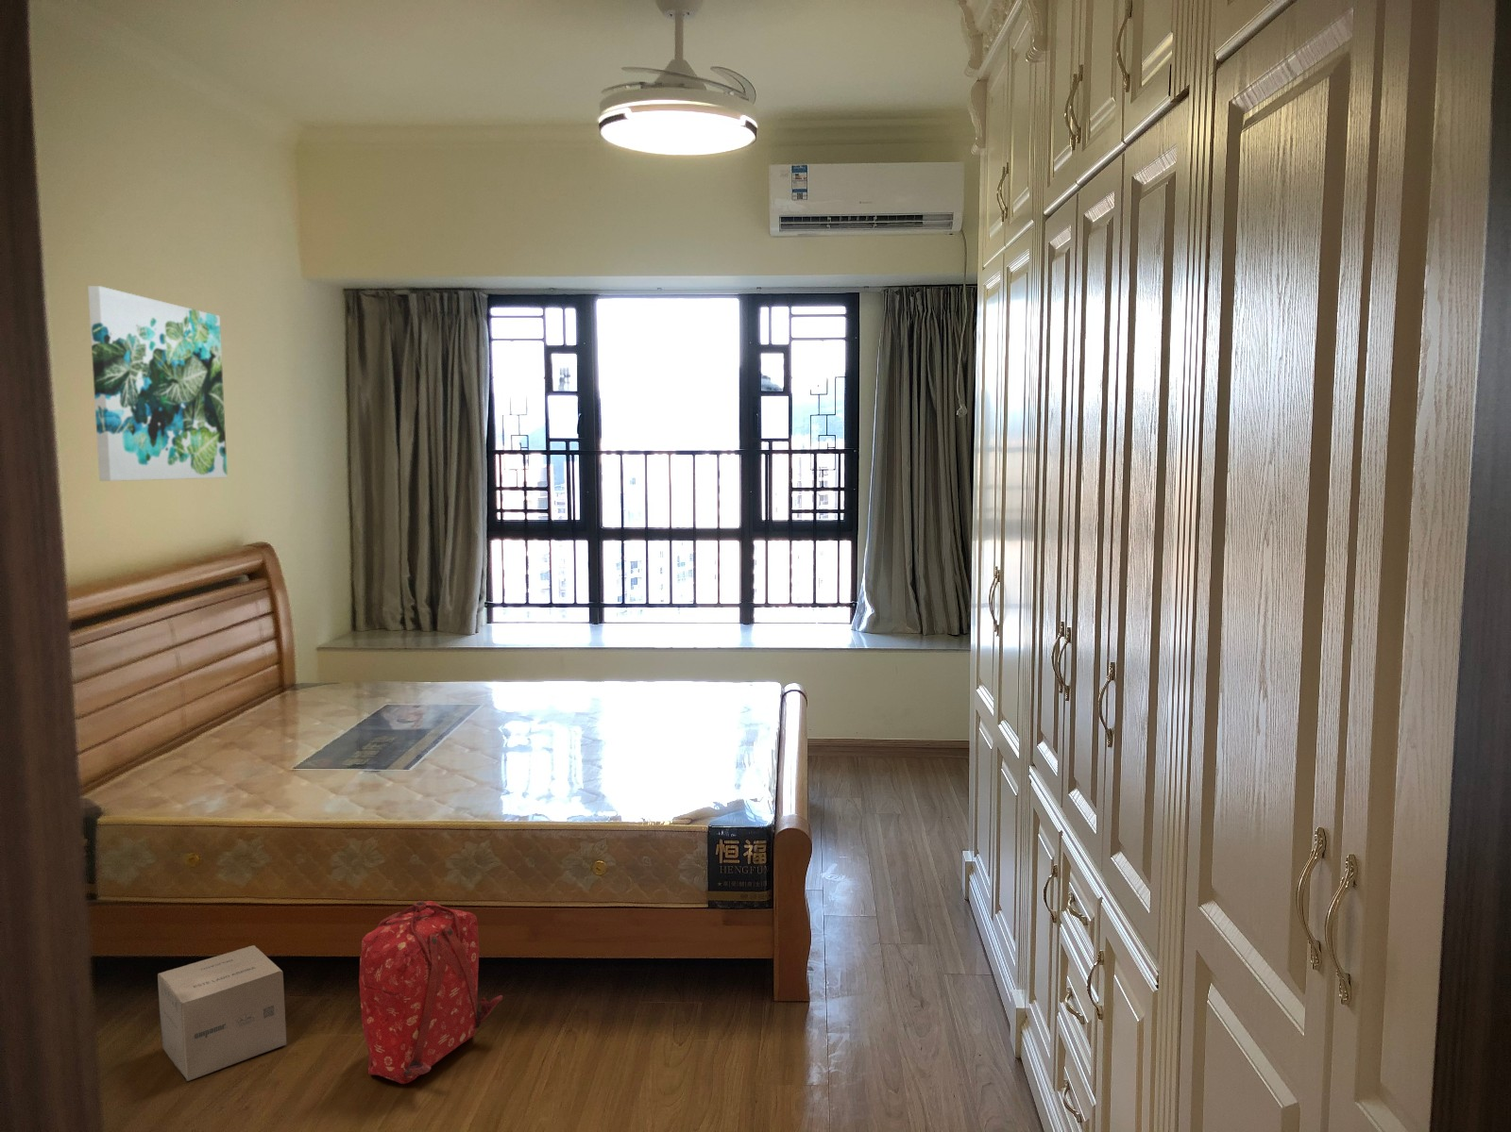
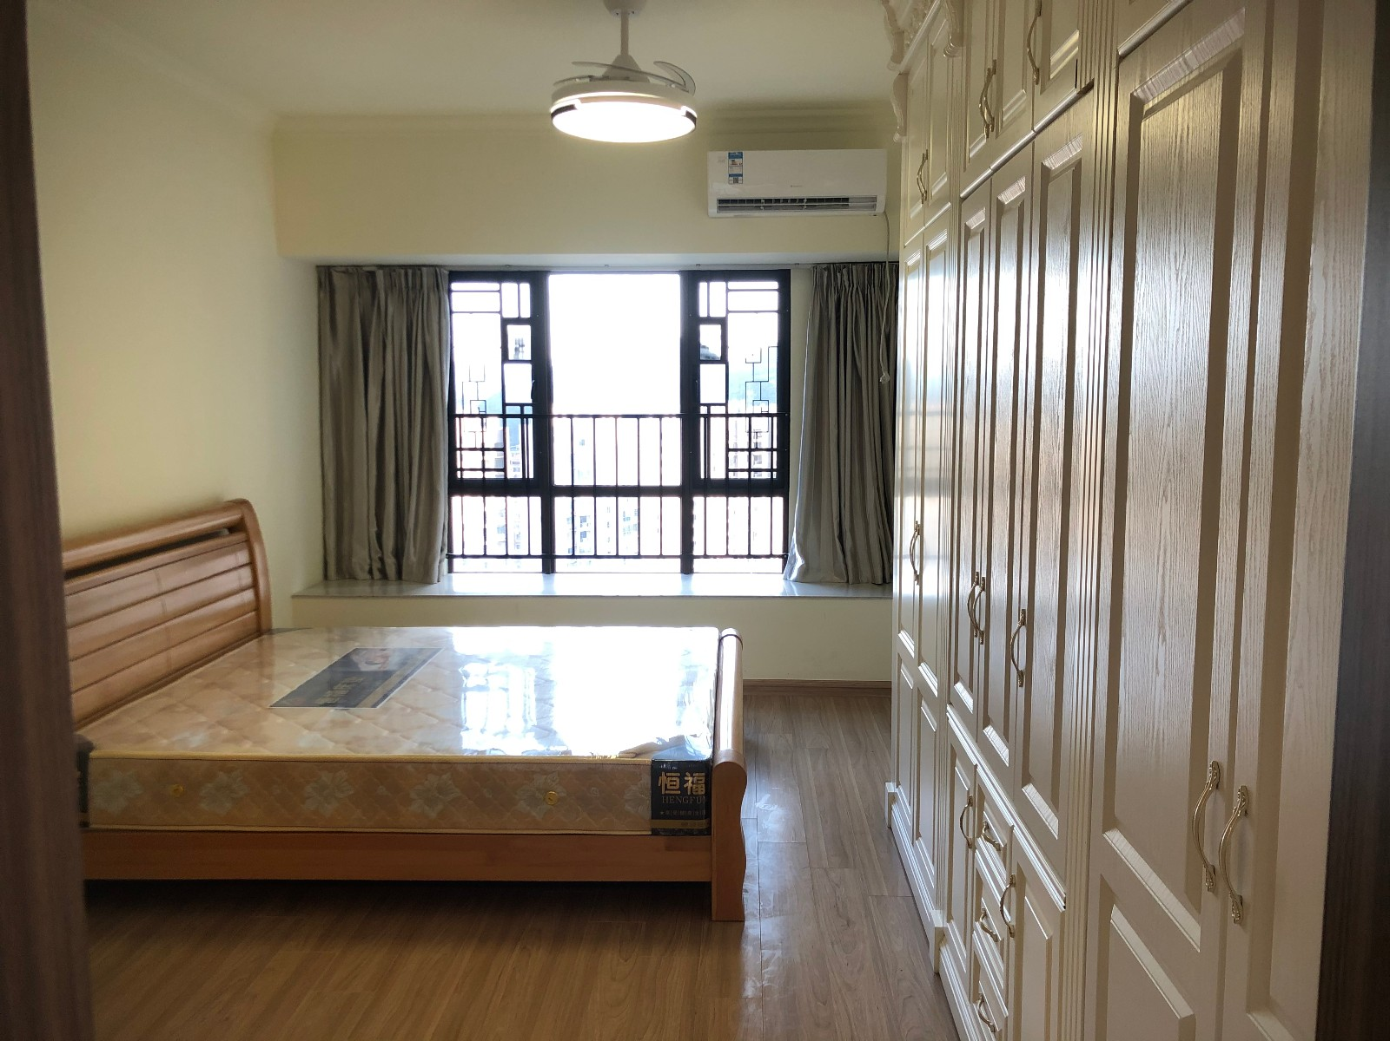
- cardboard box [157,944,287,1082]
- backpack [358,900,503,1084]
- wall art [87,285,228,482]
